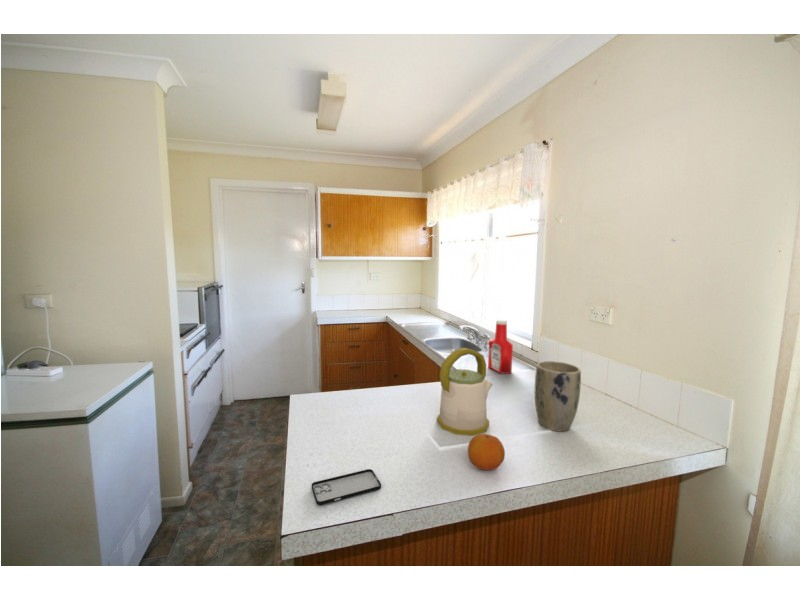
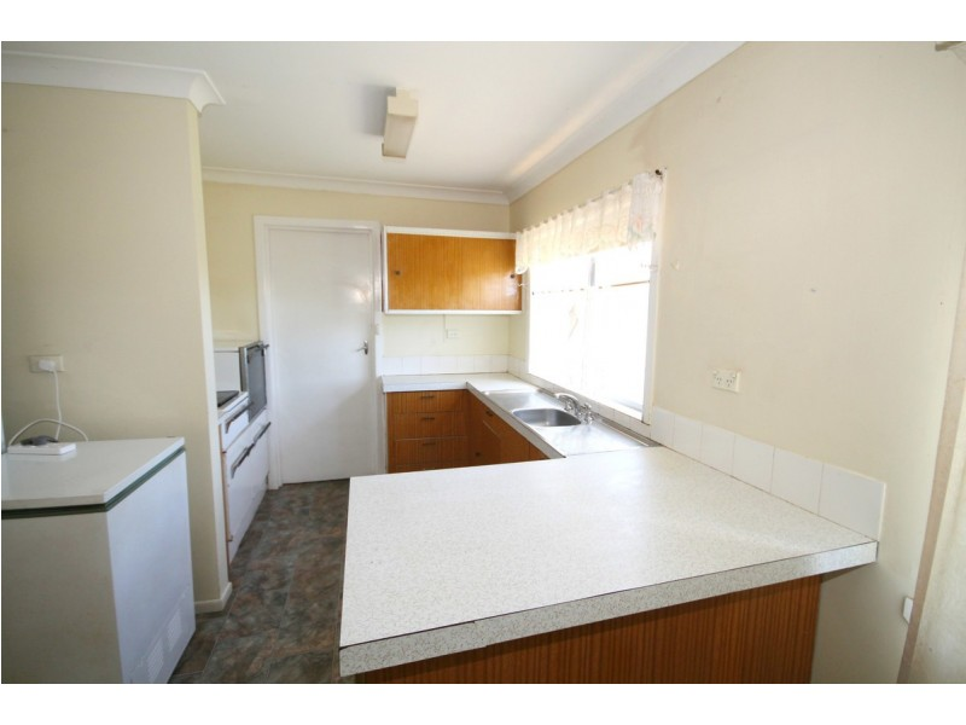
- kettle [436,347,493,437]
- fruit [467,433,506,471]
- plant pot [534,360,582,432]
- soap bottle [487,318,514,375]
- smartphone [311,468,382,506]
